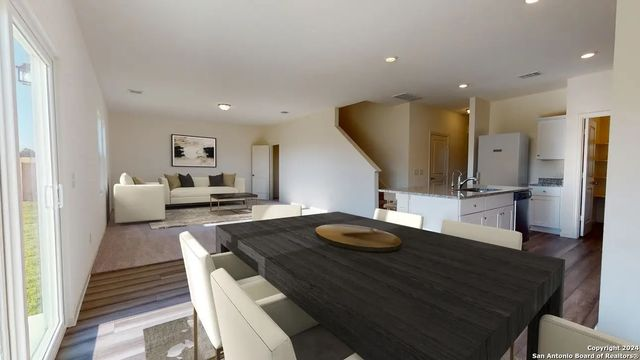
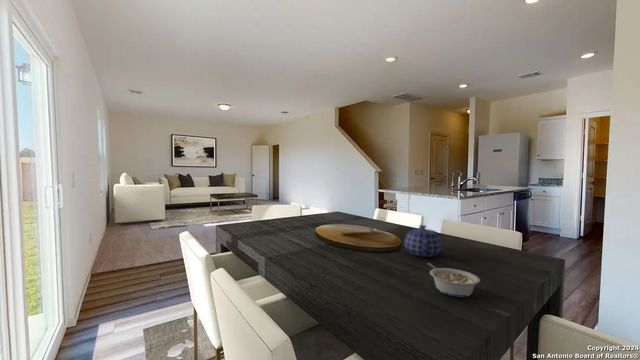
+ legume [426,262,481,298]
+ teapot [403,224,443,258]
